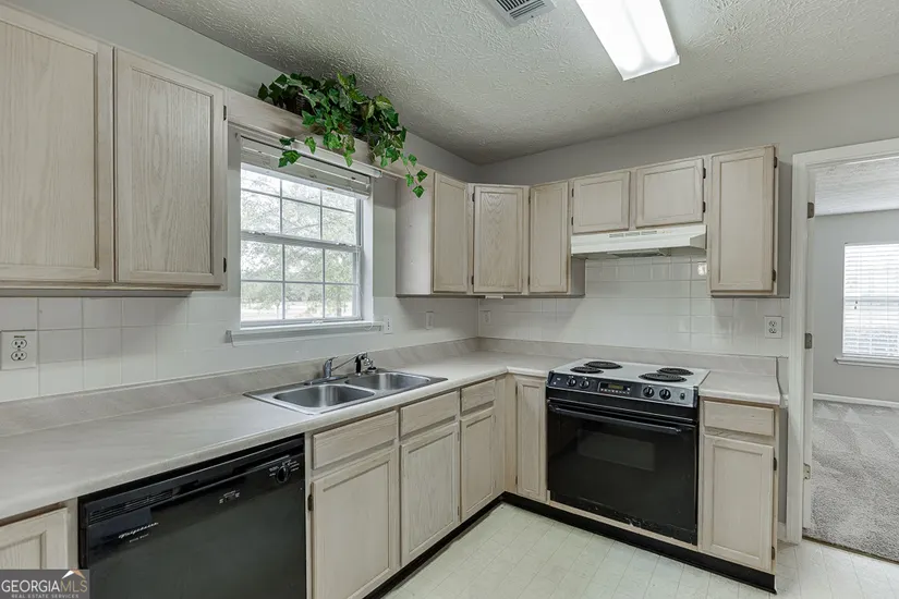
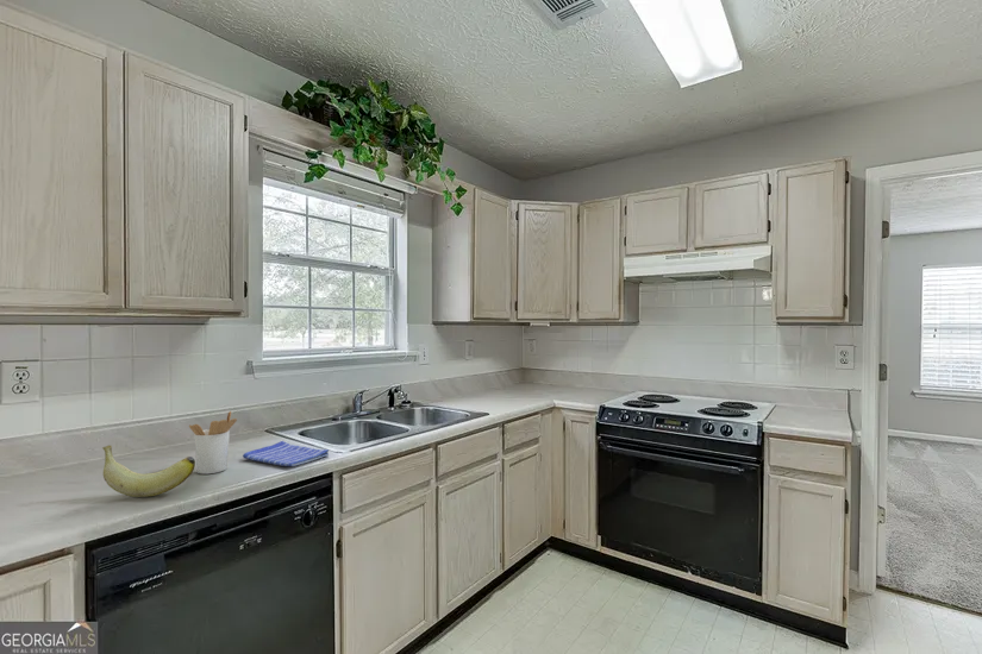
+ dish towel [242,440,330,467]
+ utensil holder [188,410,238,476]
+ banana [101,445,196,498]
